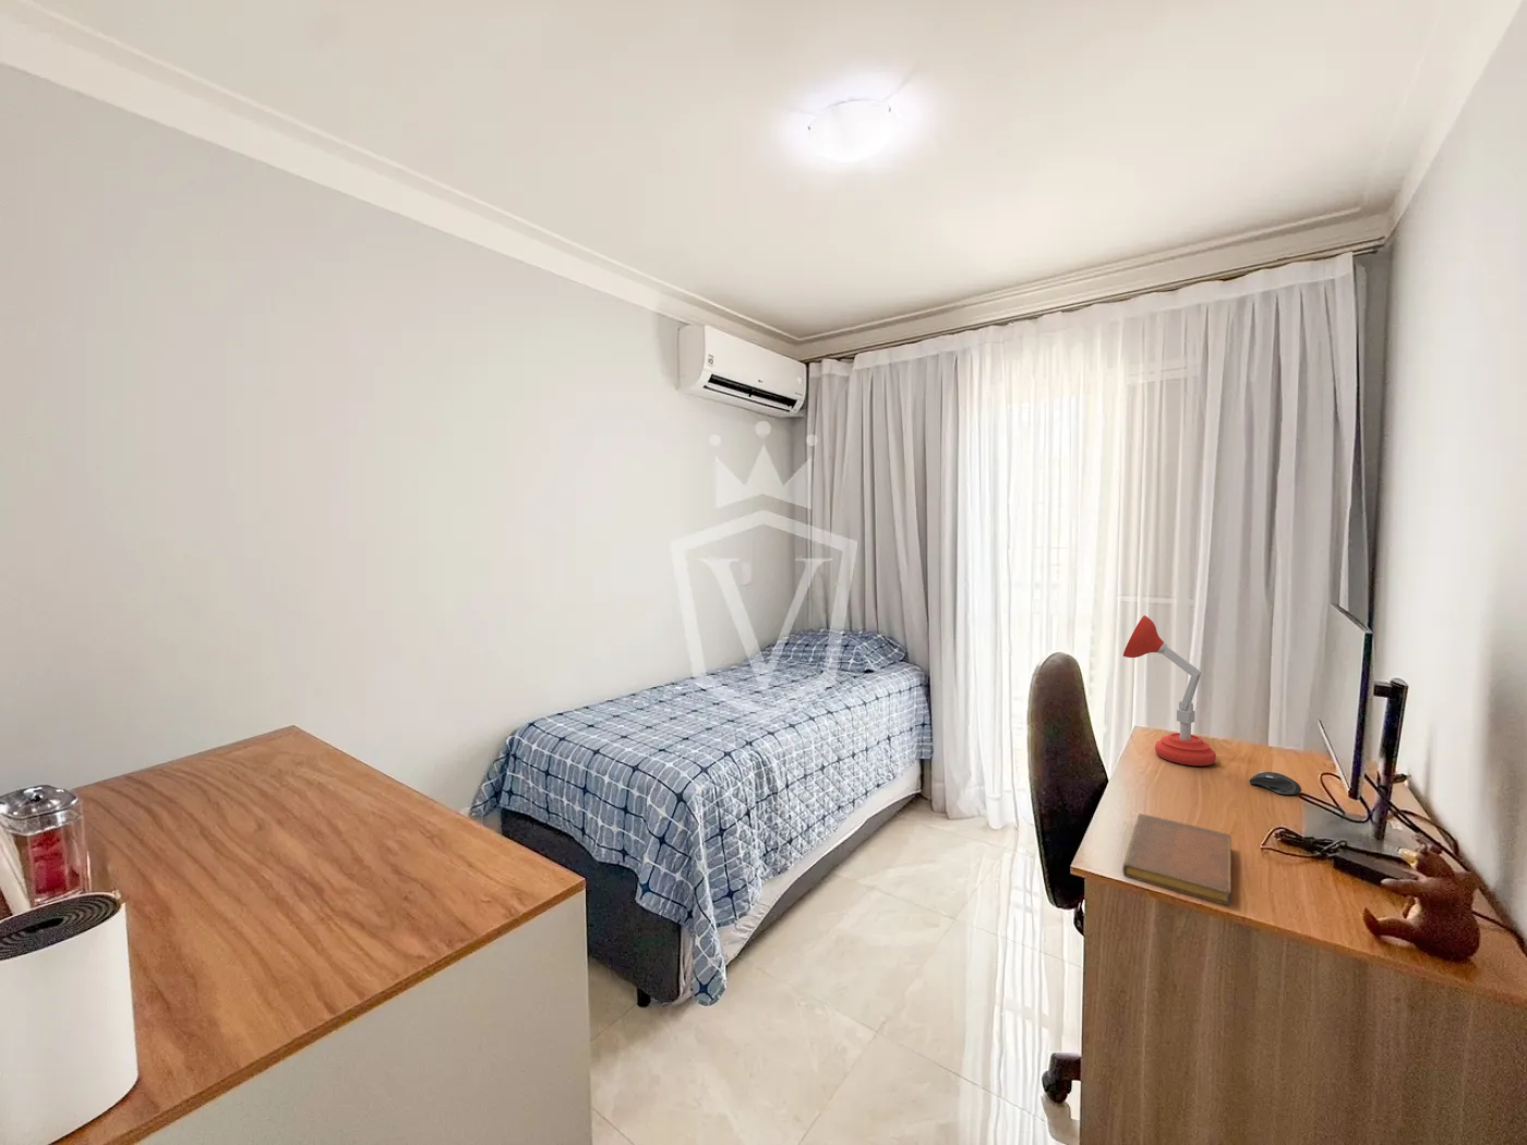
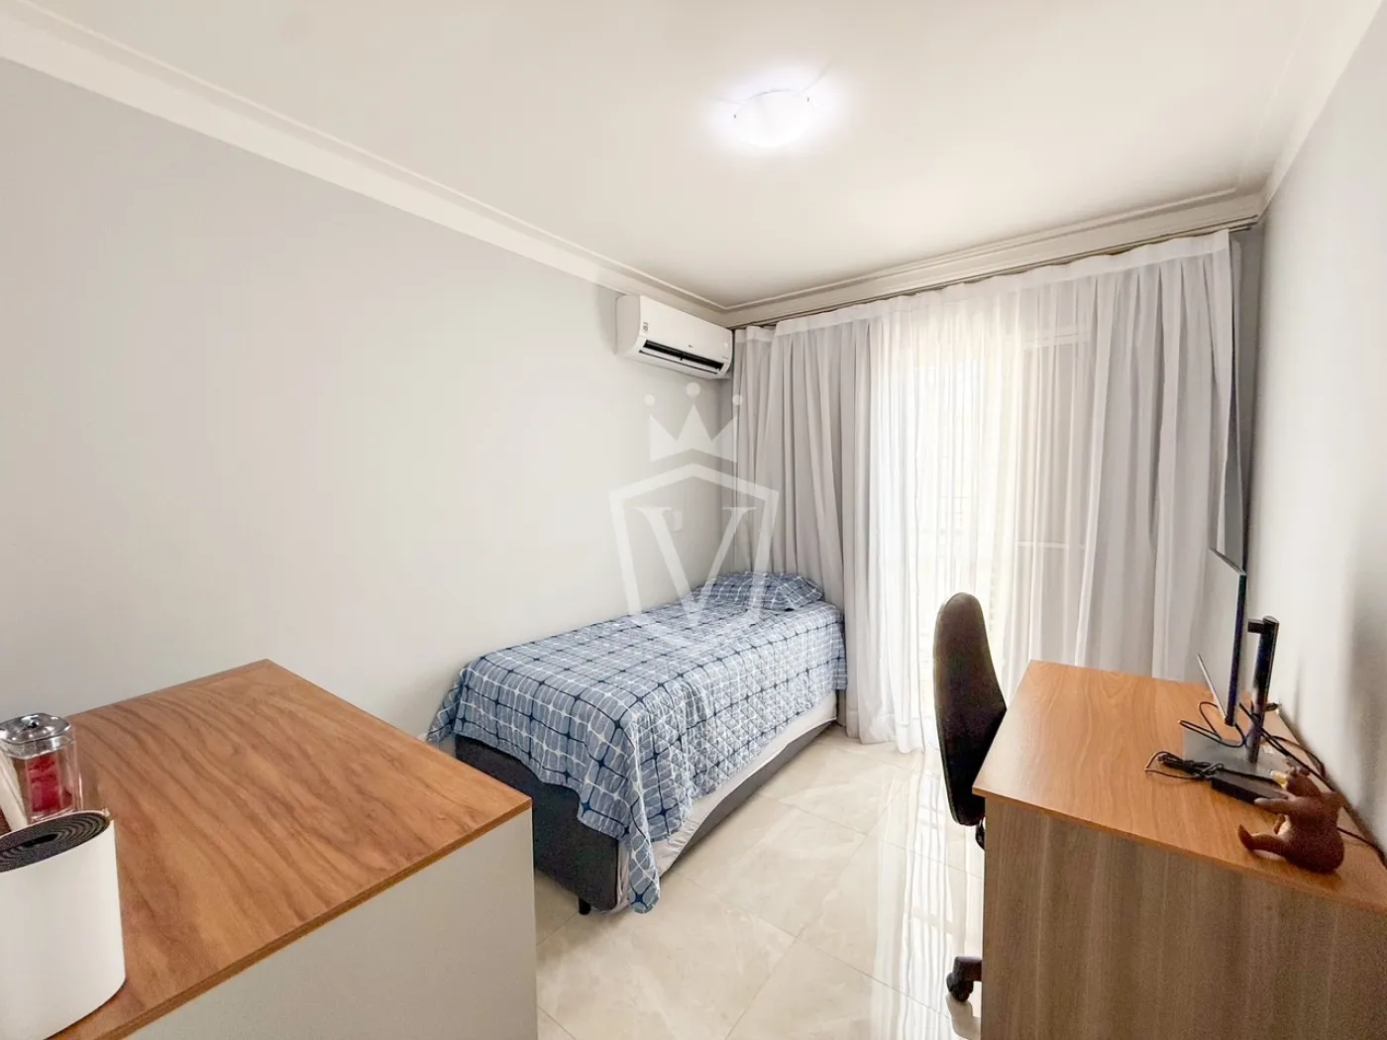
- computer mouse [1248,771,1302,796]
- desk lamp [1122,613,1217,766]
- notebook [1122,813,1232,906]
